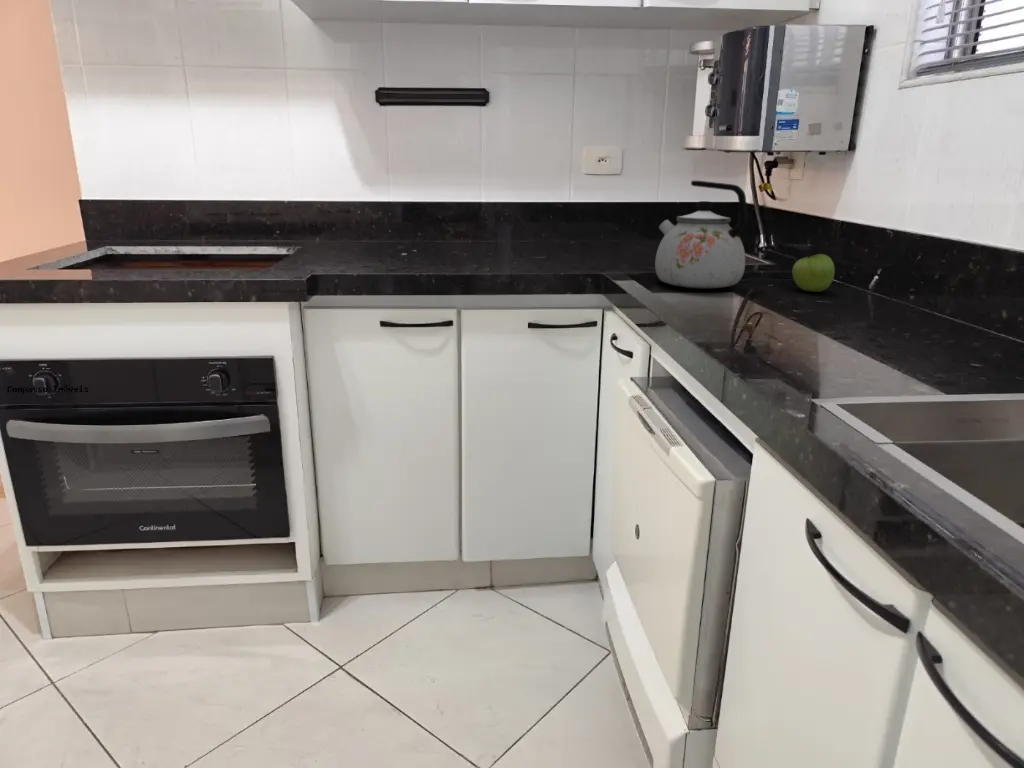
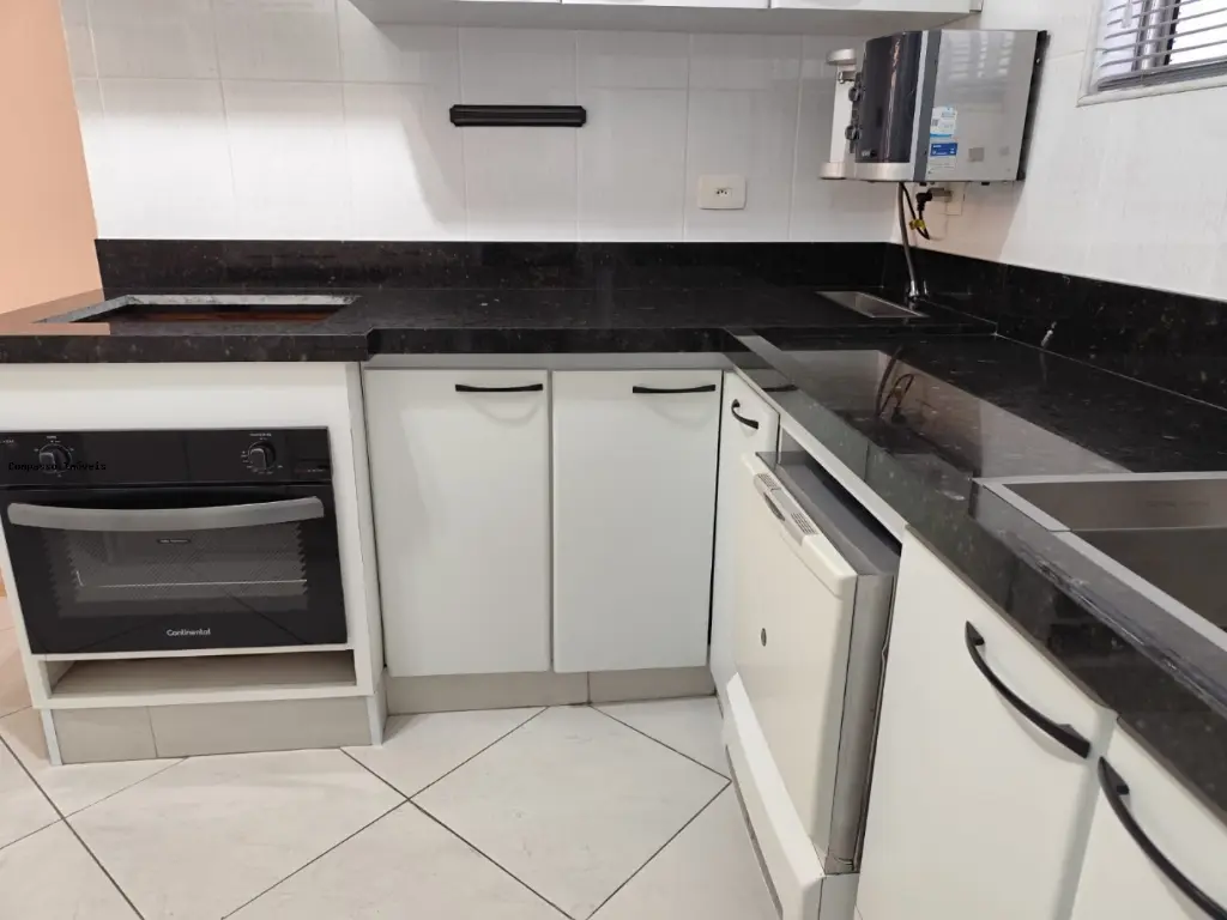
- kettle [654,180,749,290]
- fruit [791,253,836,293]
